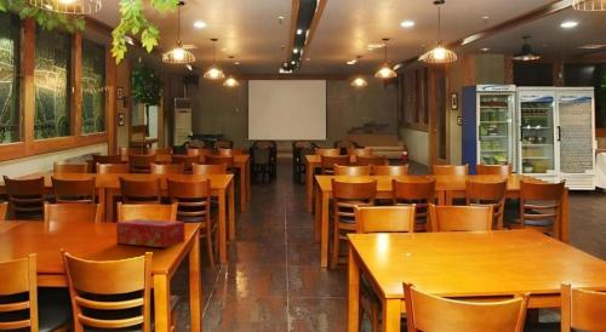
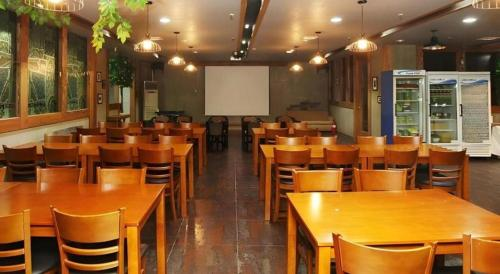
- tissue box [115,218,187,248]
